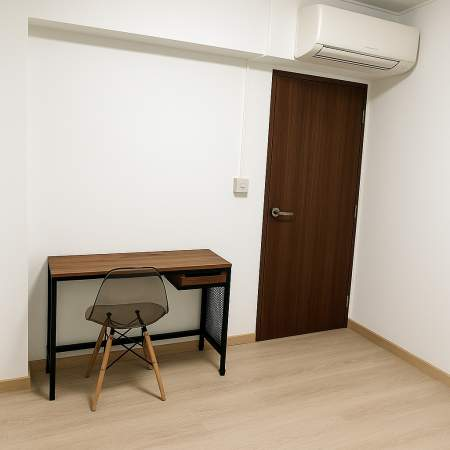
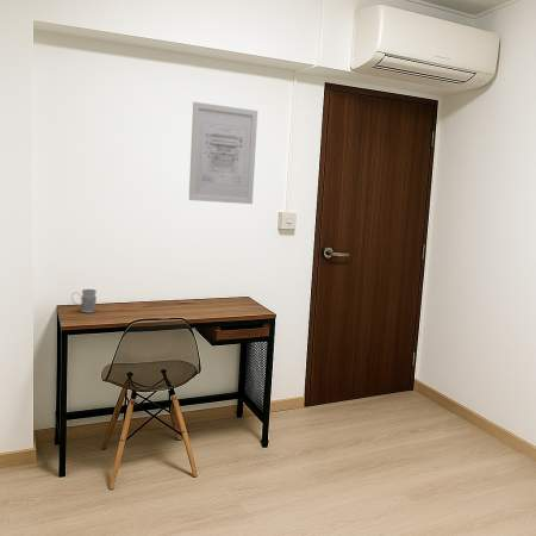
+ wall art [188,101,258,205]
+ mug [70,288,98,313]
